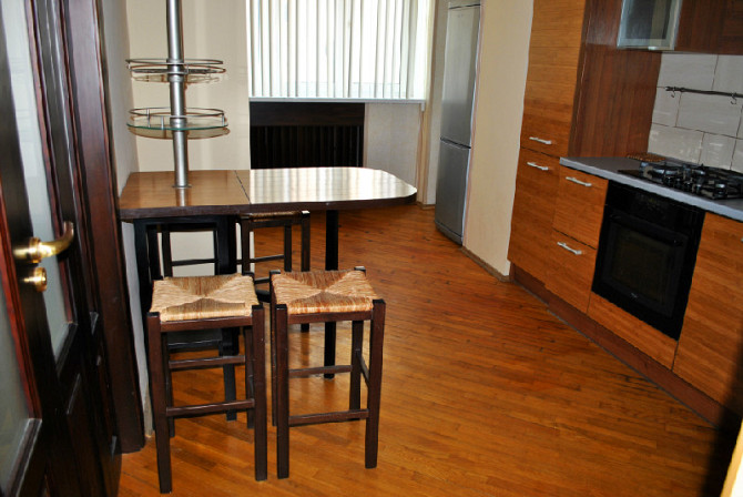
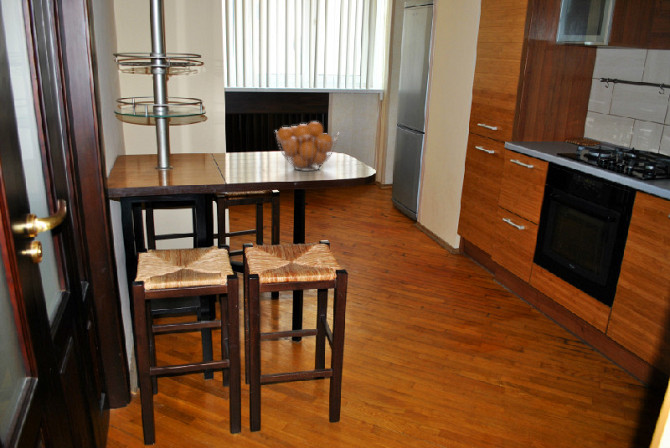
+ fruit basket [274,121,340,172]
